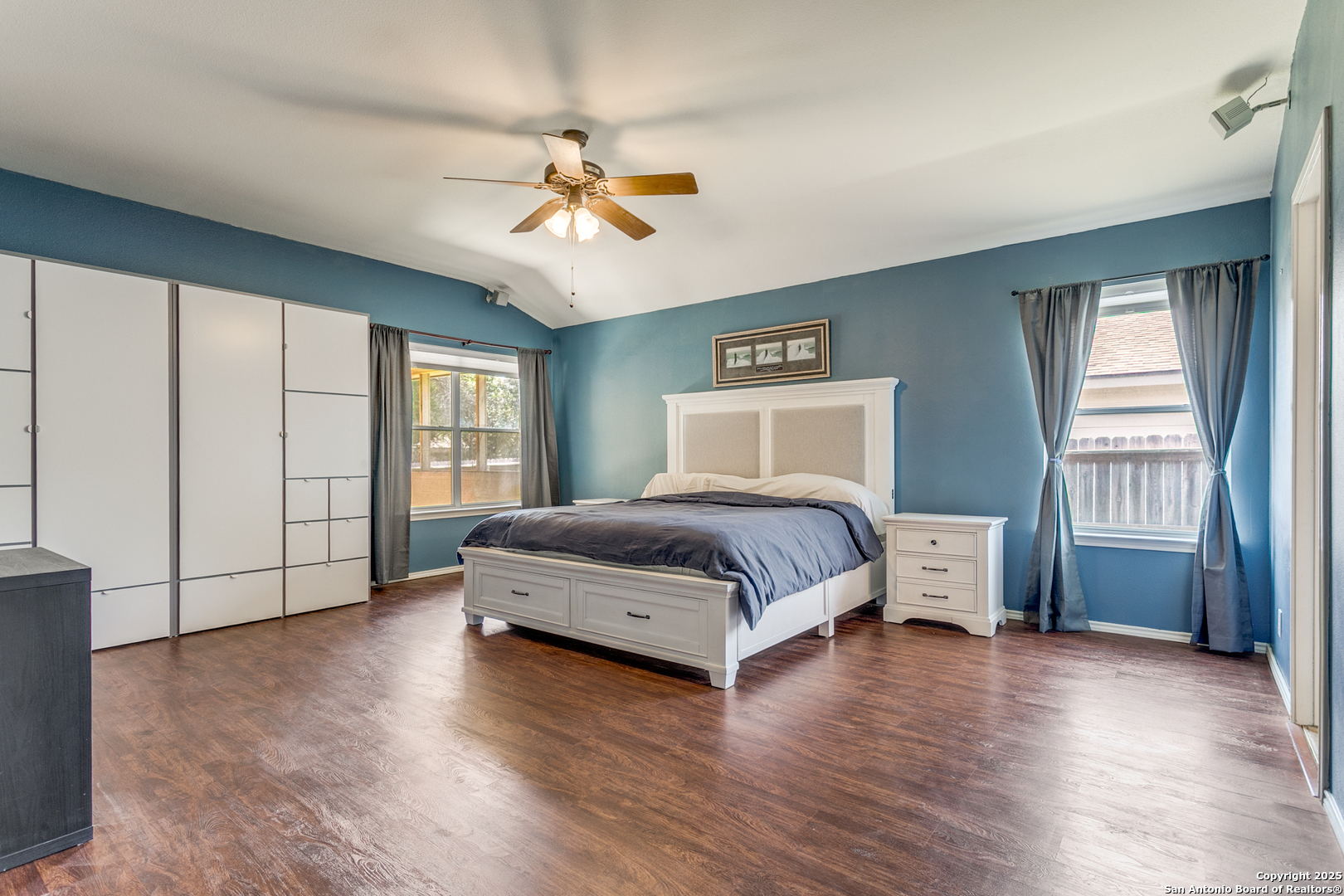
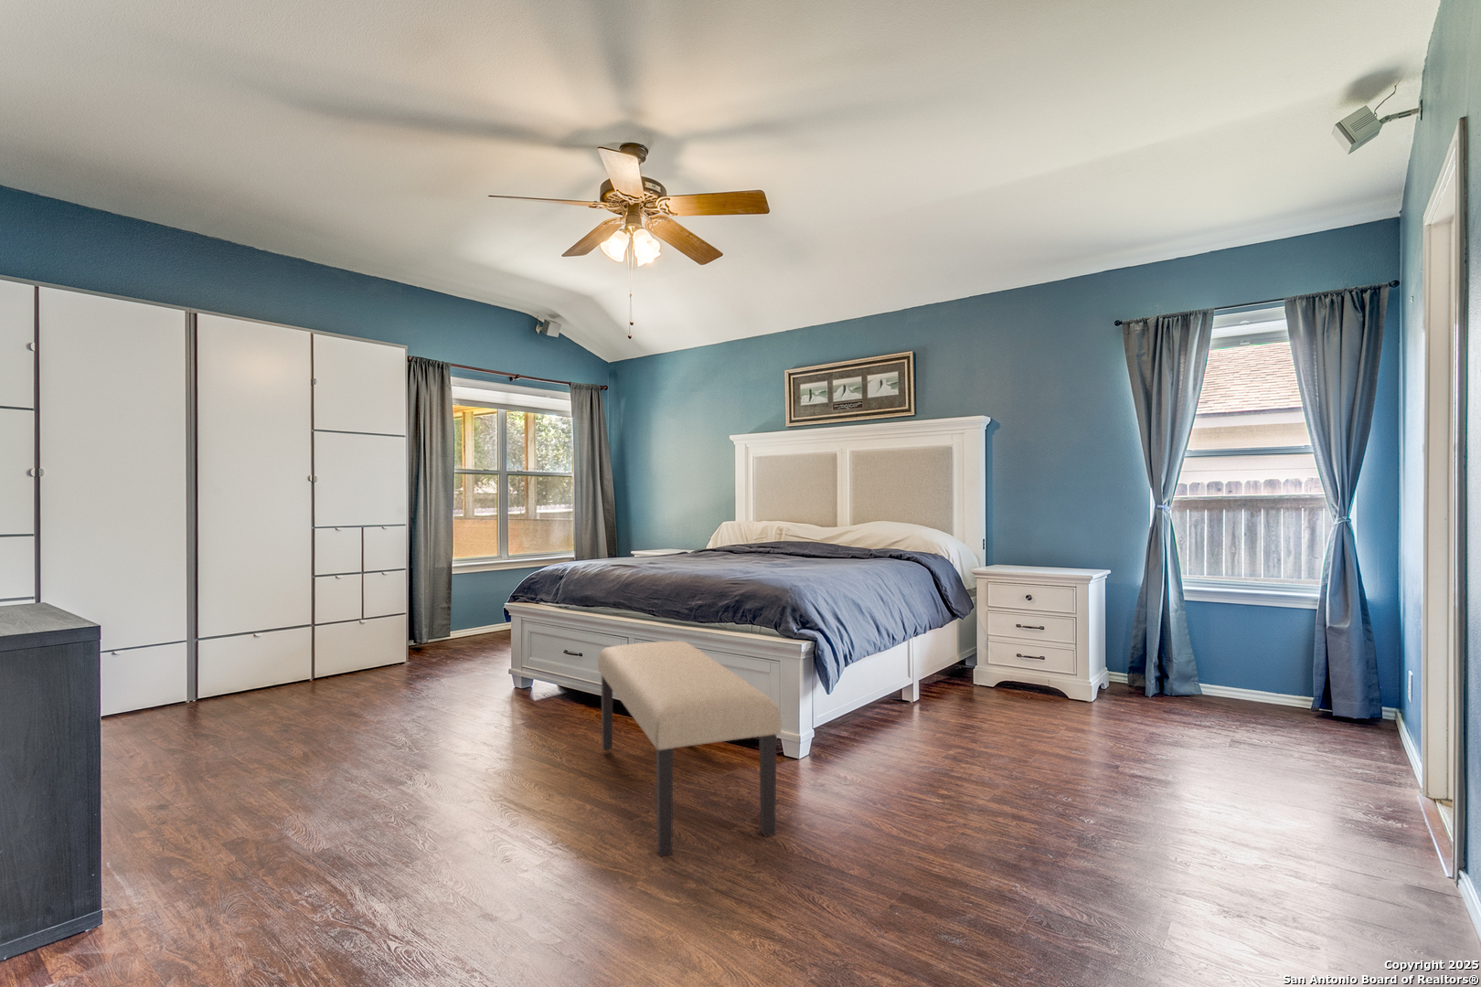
+ bench [597,641,782,857]
